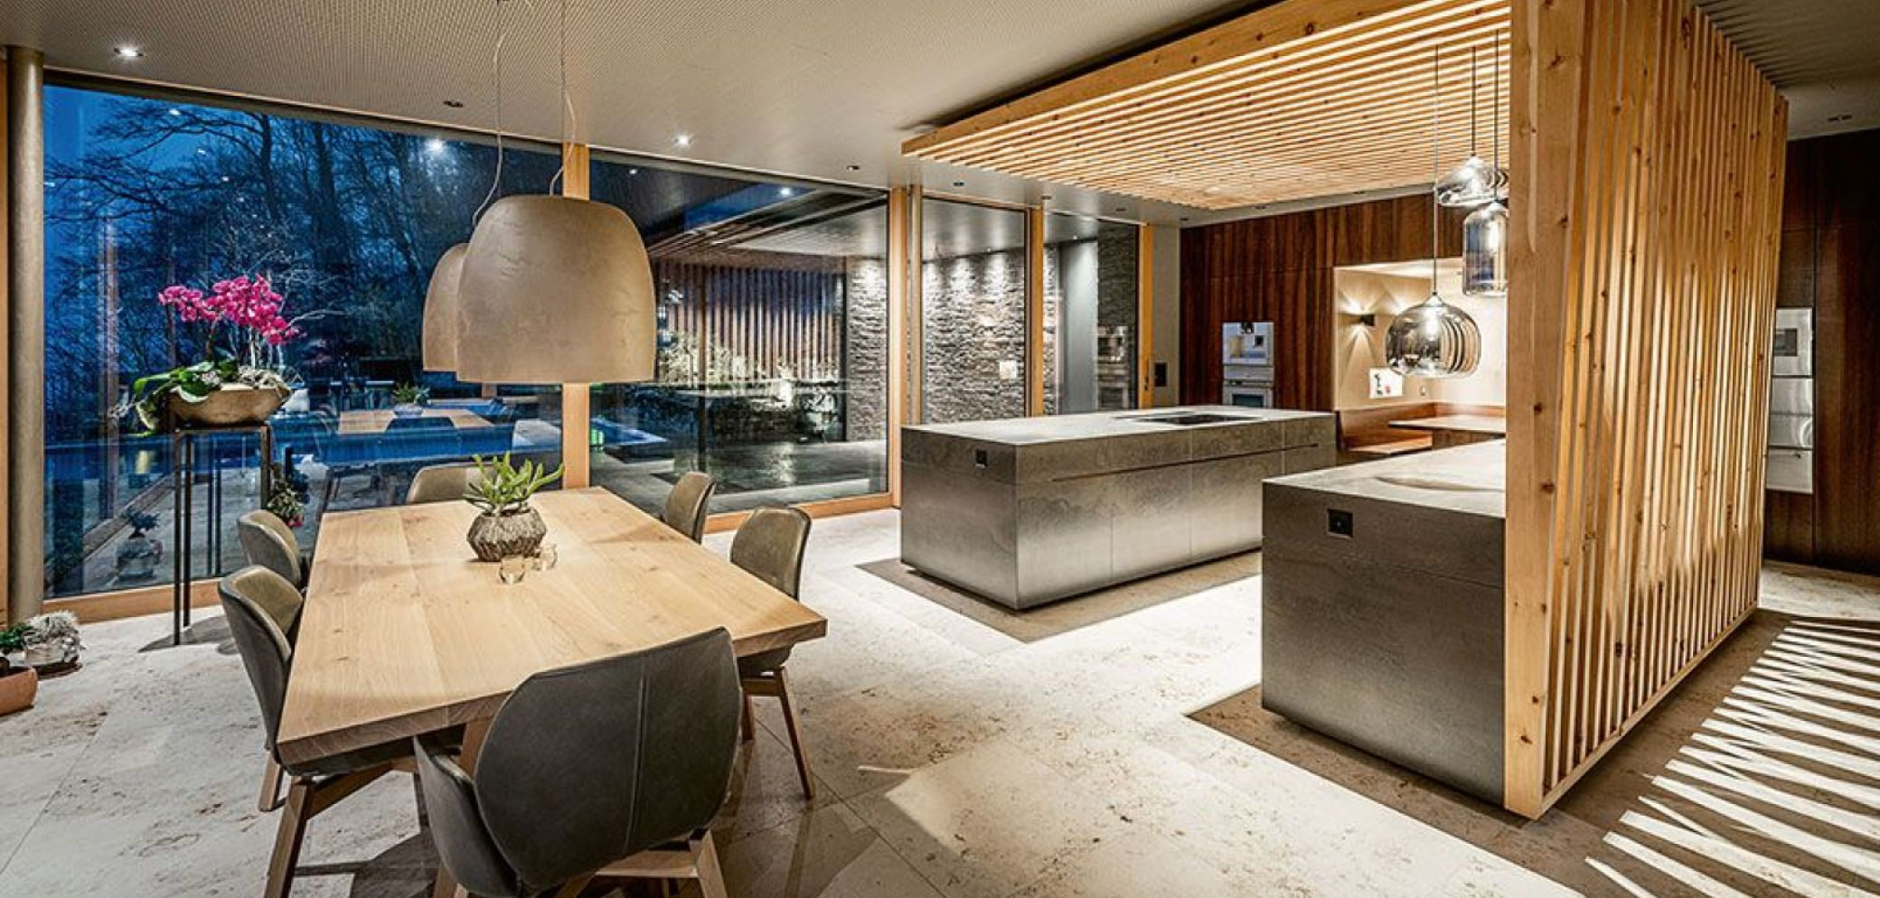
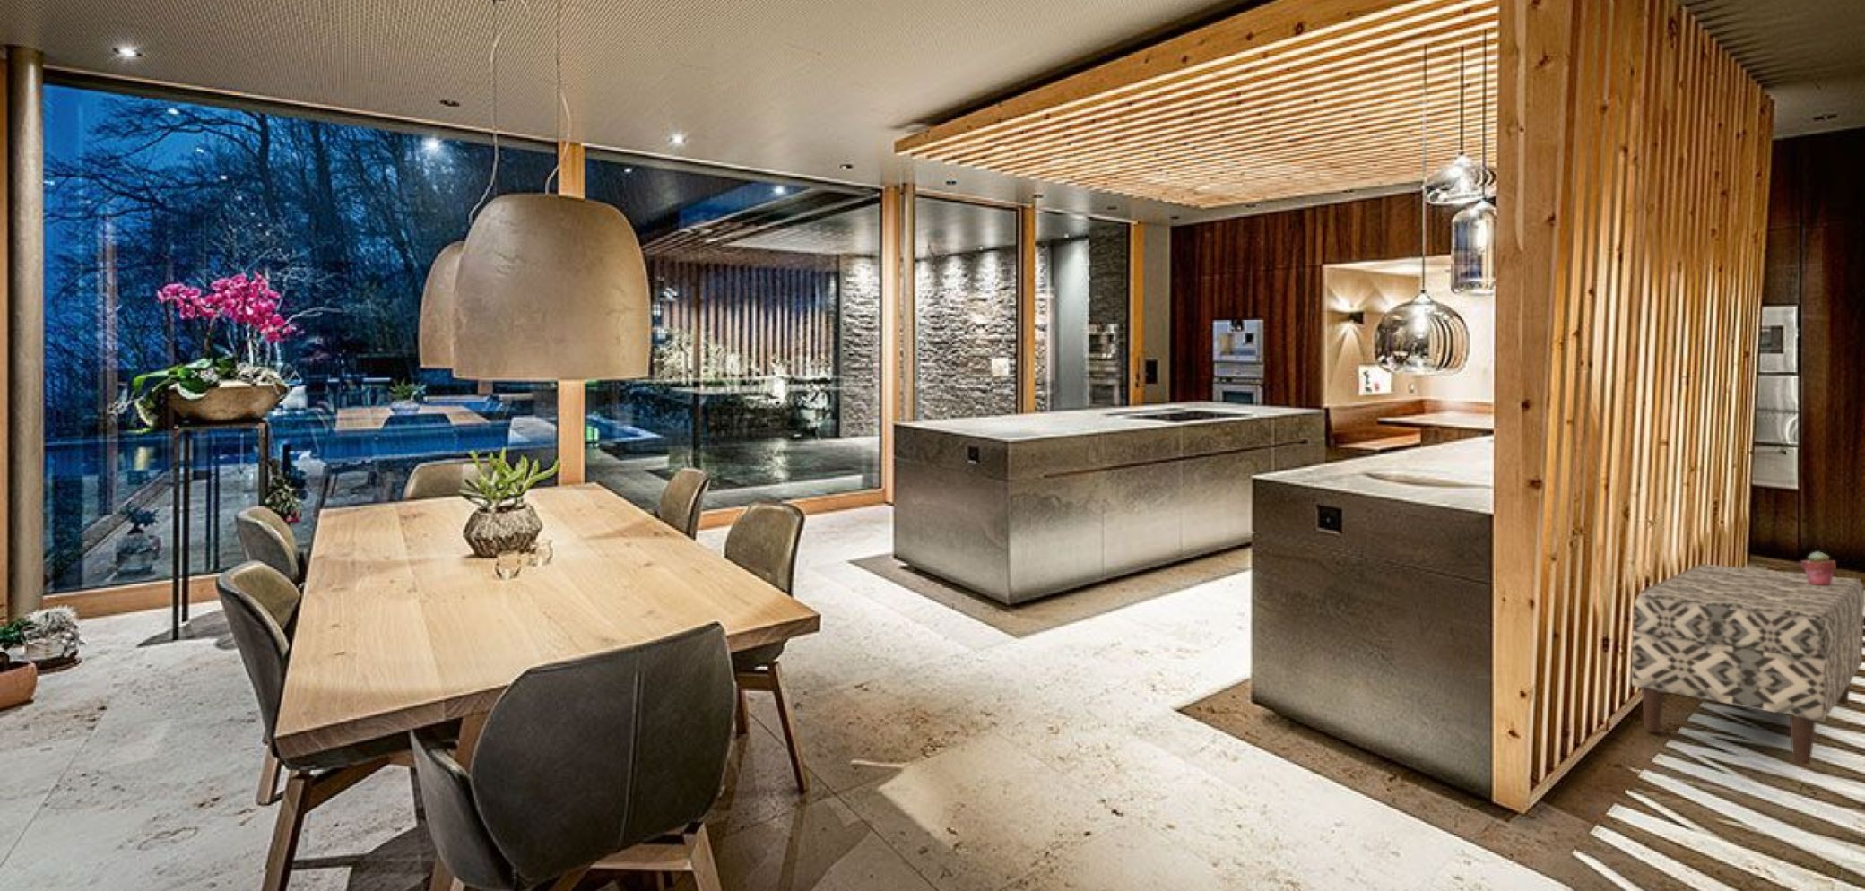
+ potted succulent [1800,551,1838,585]
+ bench [1631,563,1865,766]
